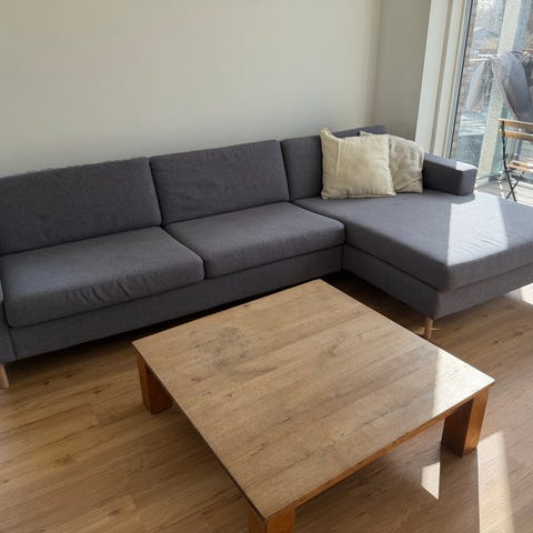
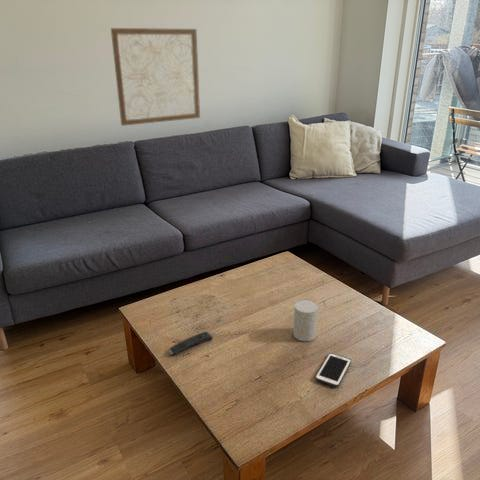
+ wall art [110,25,201,127]
+ cup [292,299,319,342]
+ cell phone [314,352,352,388]
+ remote control [168,331,214,355]
